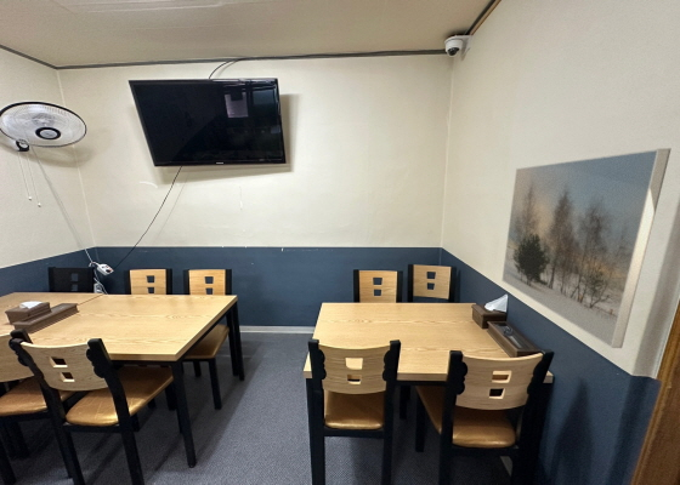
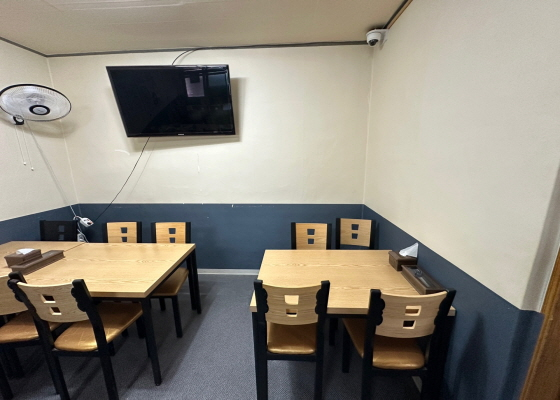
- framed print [500,148,672,349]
